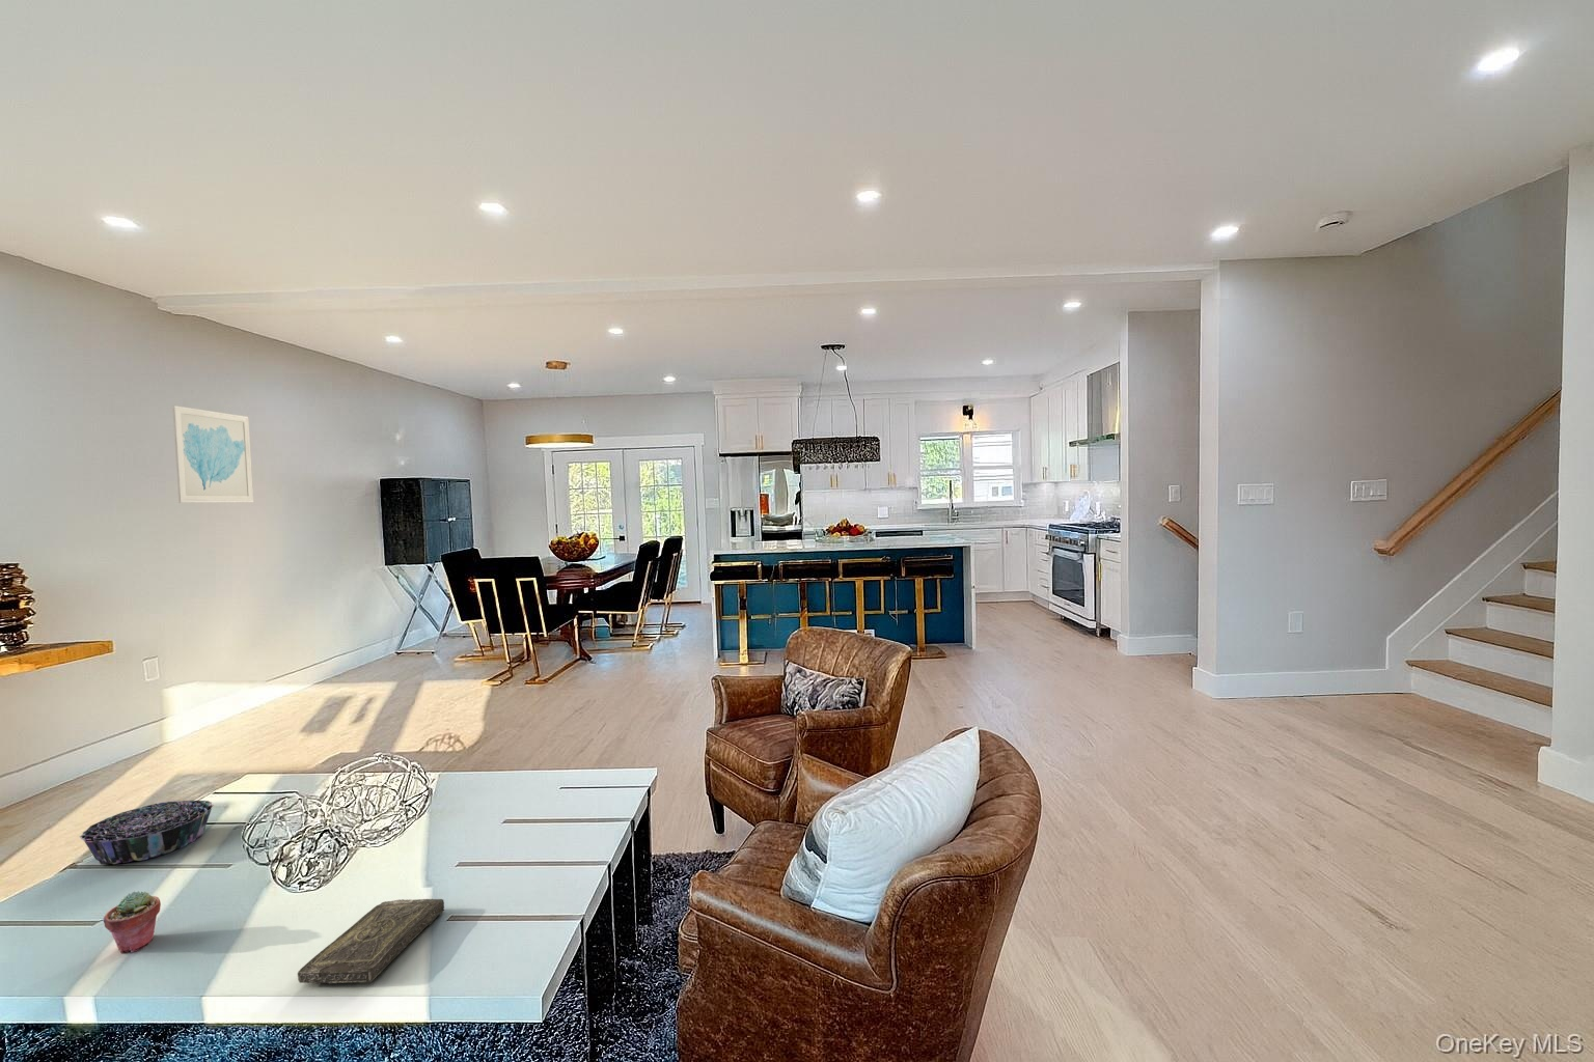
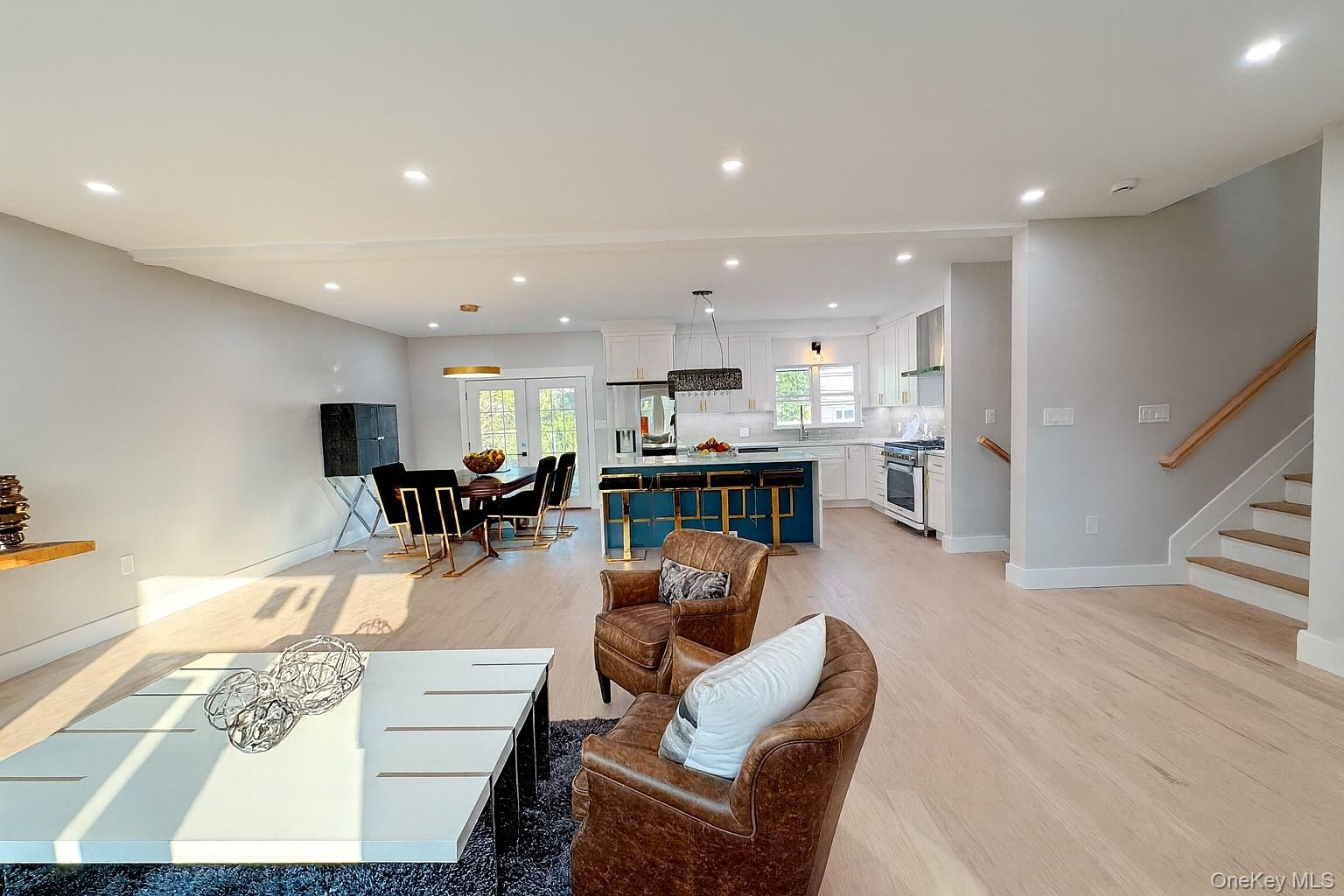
- decorative bowl [78,800,215,866]
- book [297,898,445,985]
- potted succulent [102,890,162,954]
- wall art [171,404,254,504]
